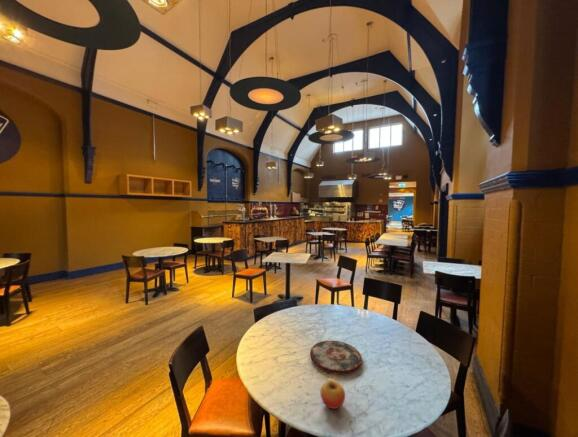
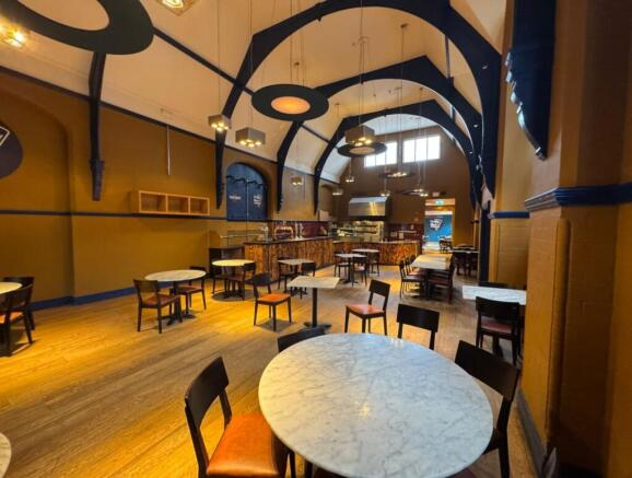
- plate [309,340,363,375]
- fruit [320,377,346,410]
